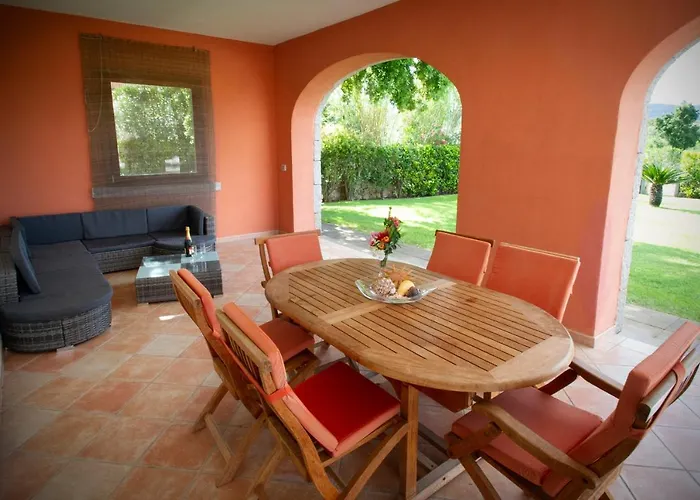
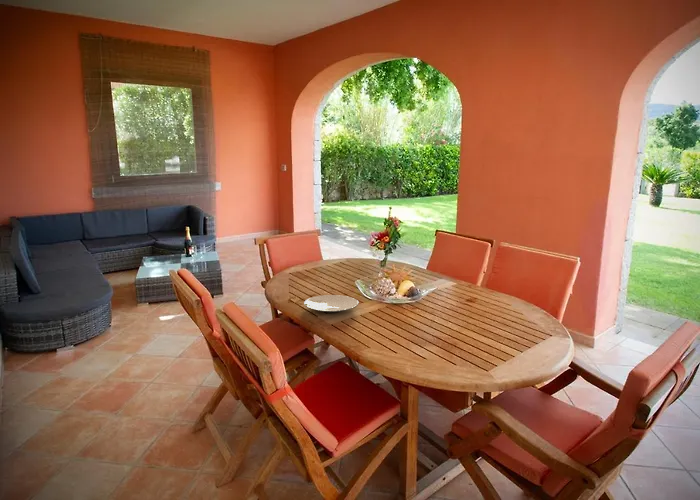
+ plate [303,294,360,313]
